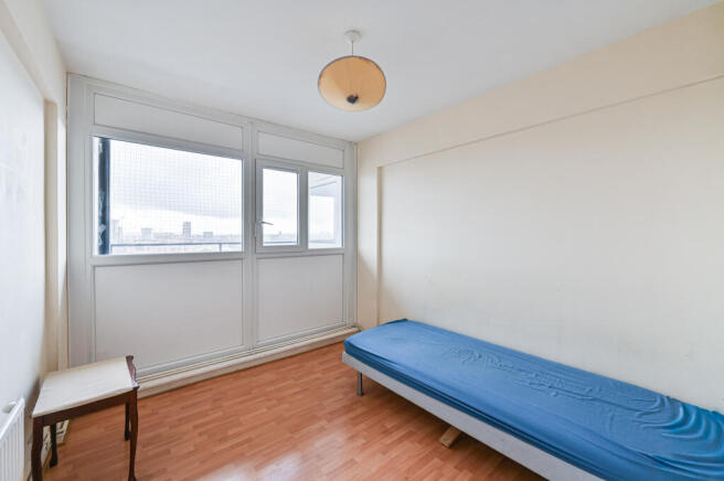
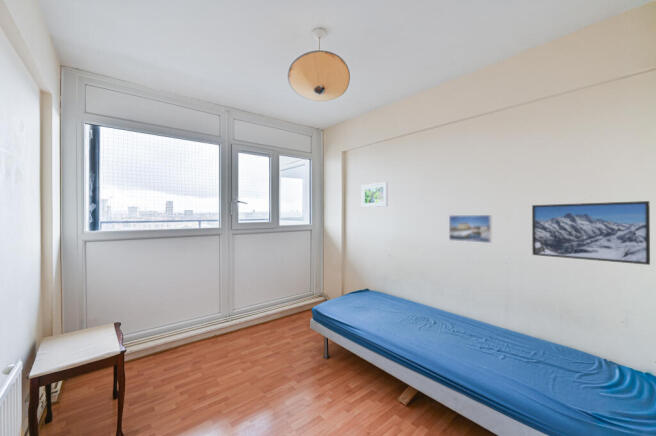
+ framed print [361,181,389,208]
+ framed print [448,214,493,244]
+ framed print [531,200,651,266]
